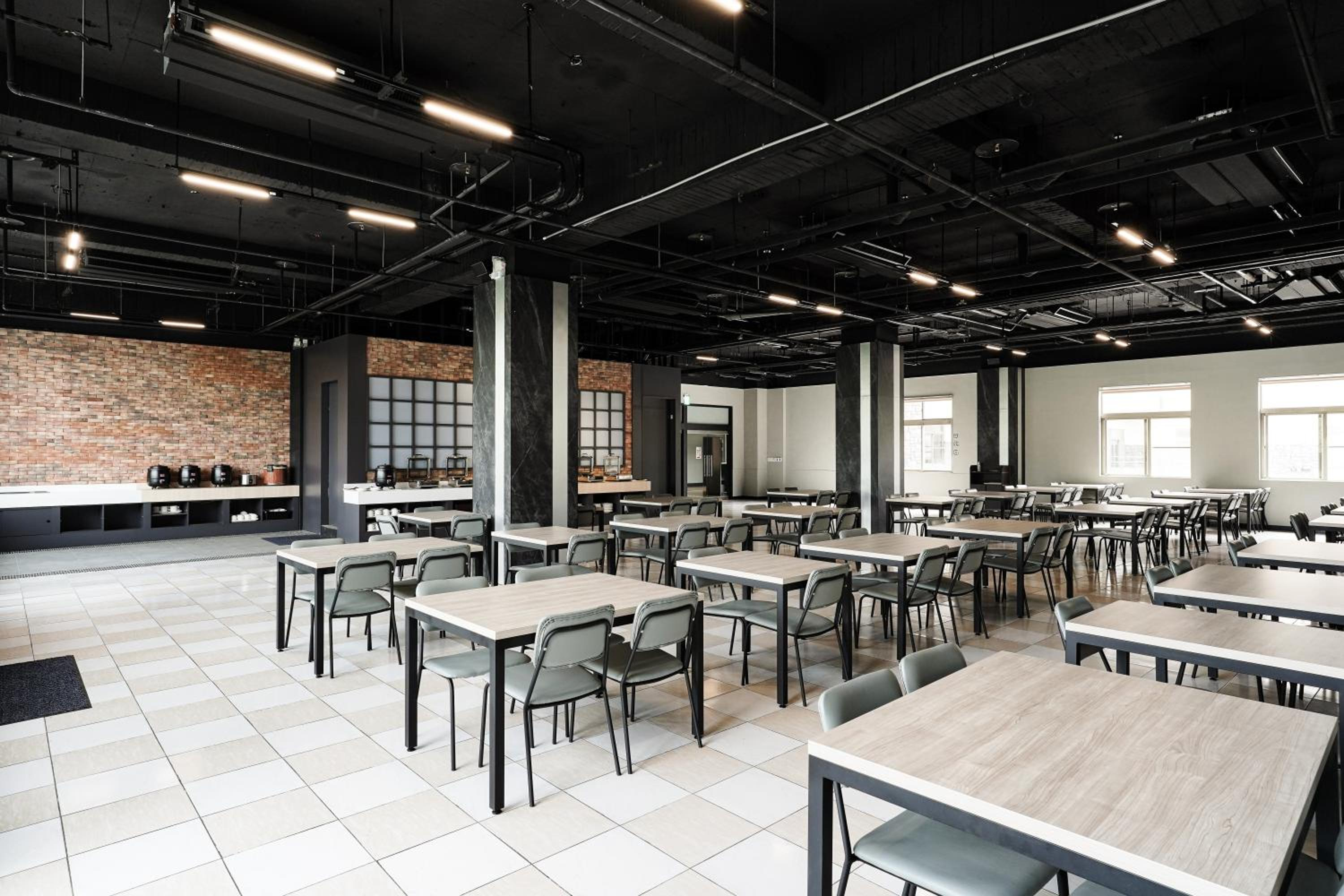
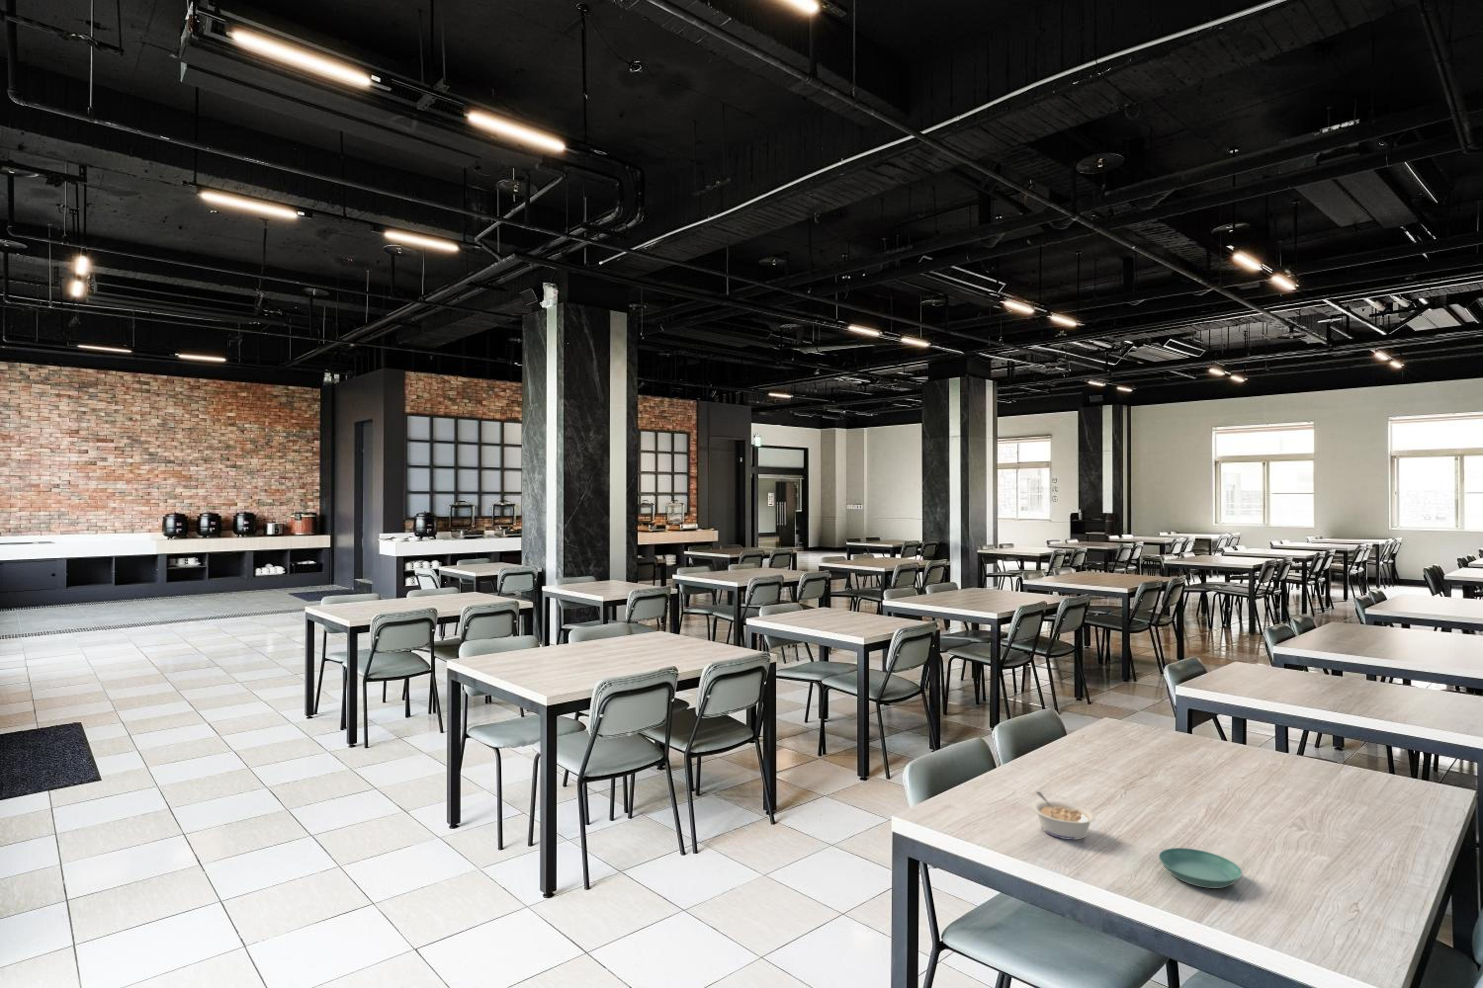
+ legume [1032,791,1097,840]
+ saucer [1159,847,1242,889]
